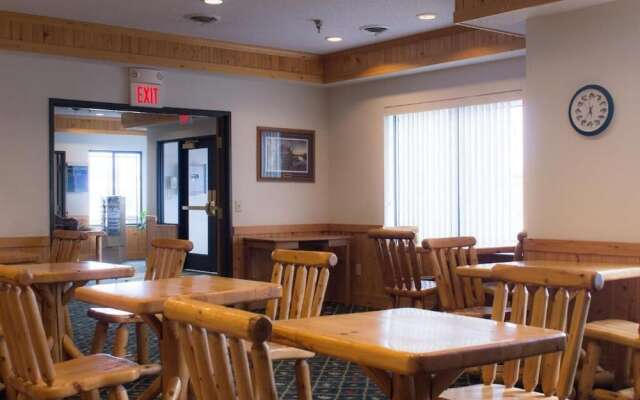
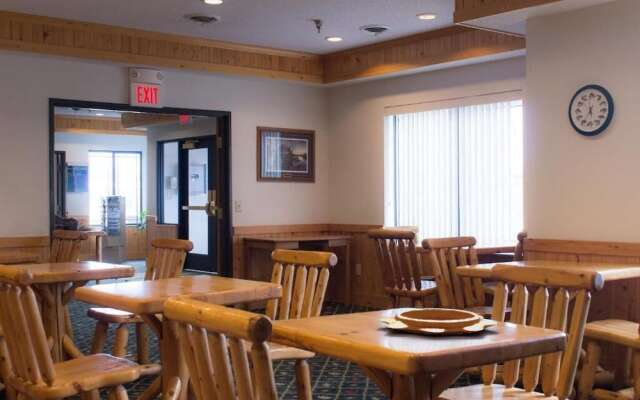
+ decorative bowl [378,308,498,336]
